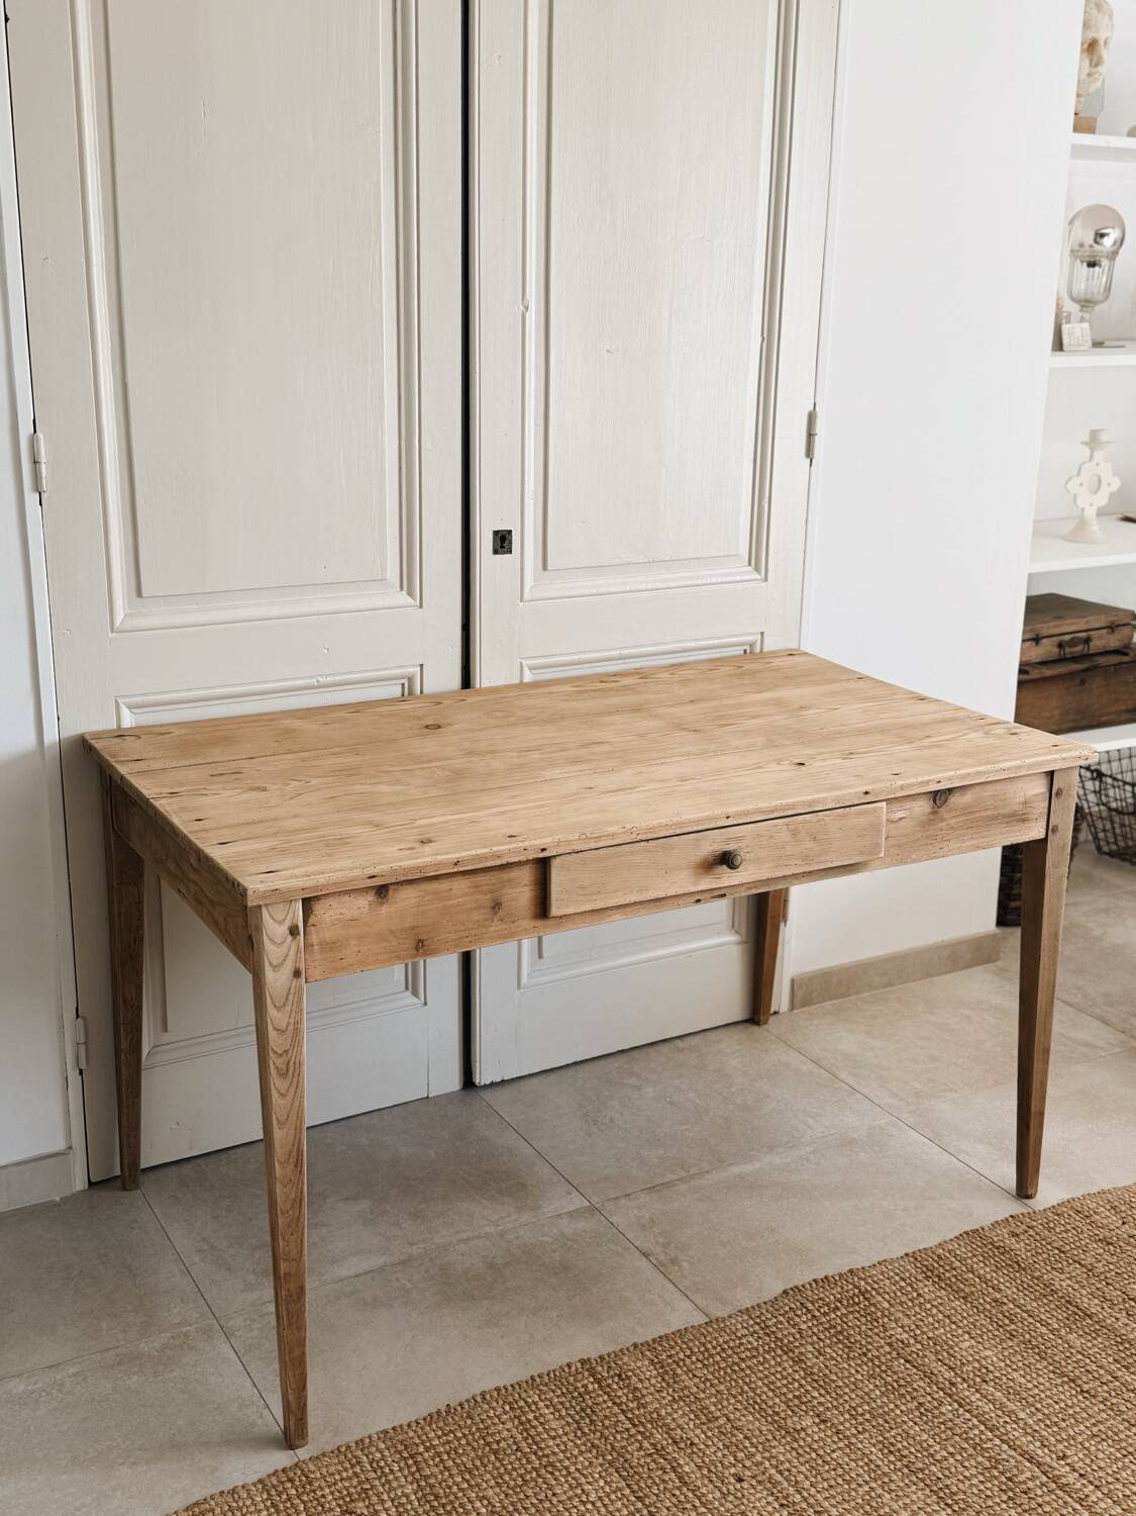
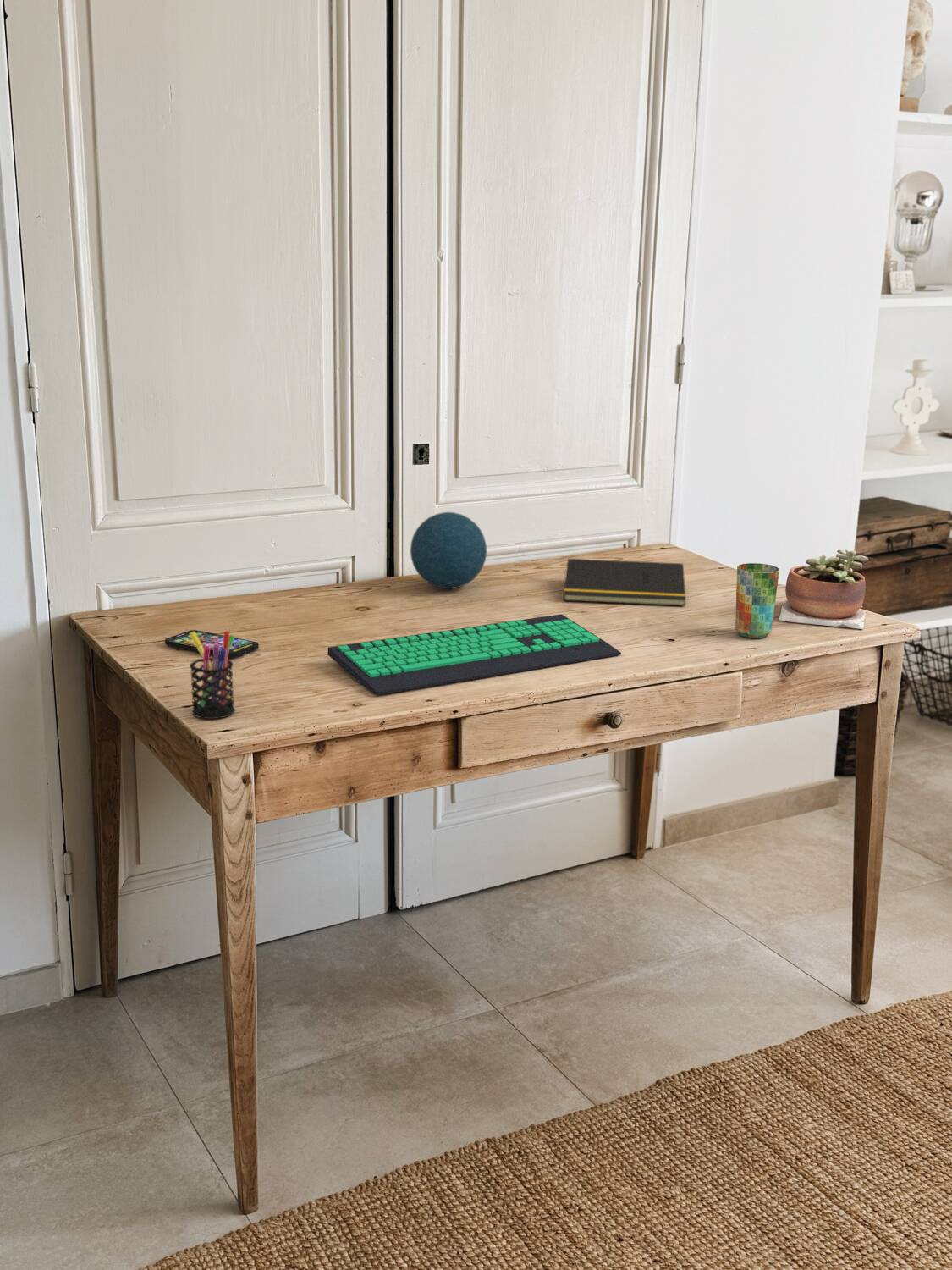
+ succulent plant [778,549,869,630]
+ notepad [563,558,686,607]
+ smartphone [164,629,260,659]
+ decorative orb [410,511,487,589]
+ pen holder [189,631,236,720]
+ computer keyboard [327,613,622,696]
+ cup [735,562,780,639]
